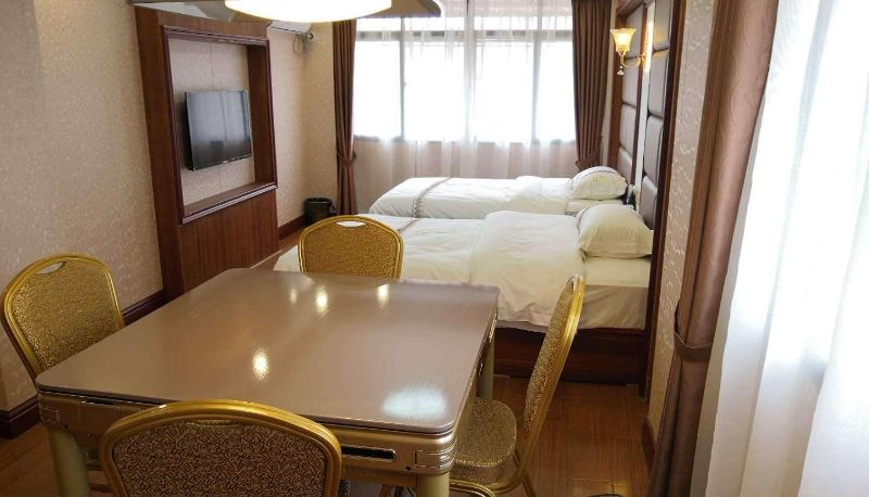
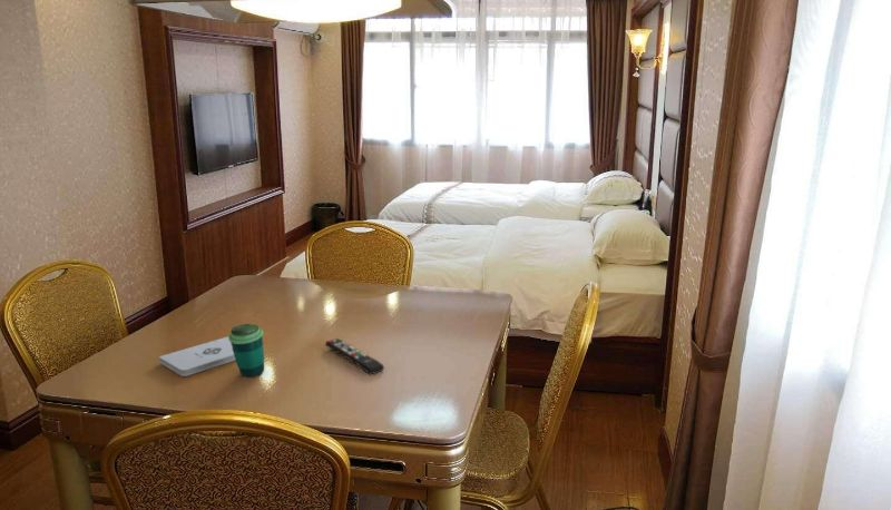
+ notepad [158,335,236,377]
+ cup [228,323,265,379]
+ remote control [324,337,385,375]
